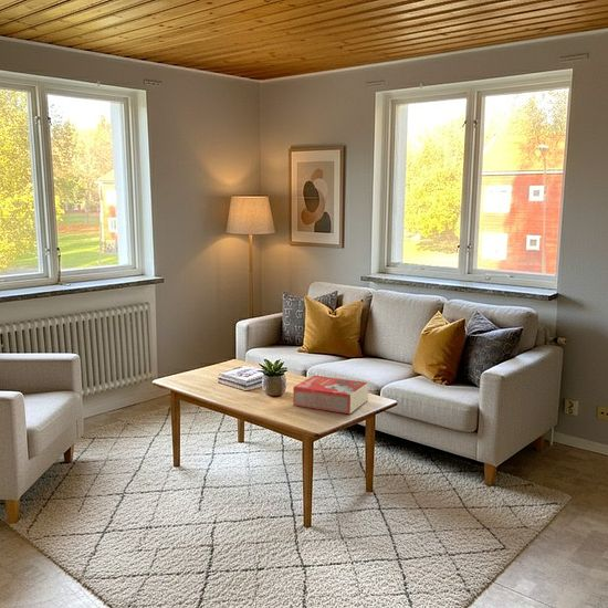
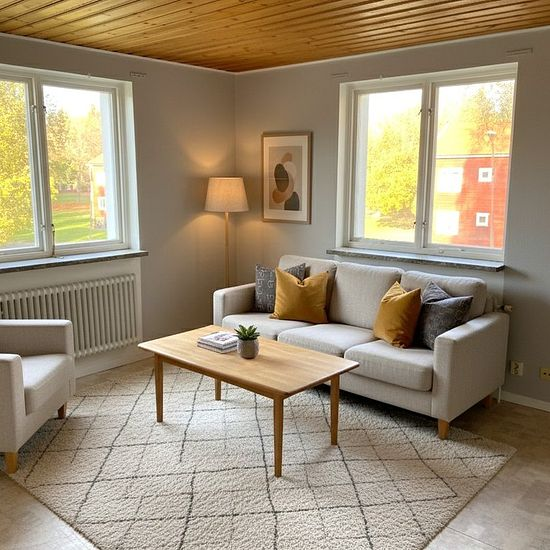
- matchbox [292,375,369,415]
